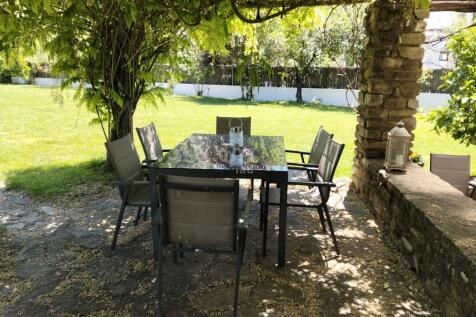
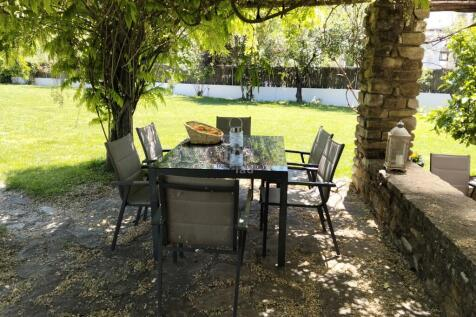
+ fruit basket [183,120,225,145]
